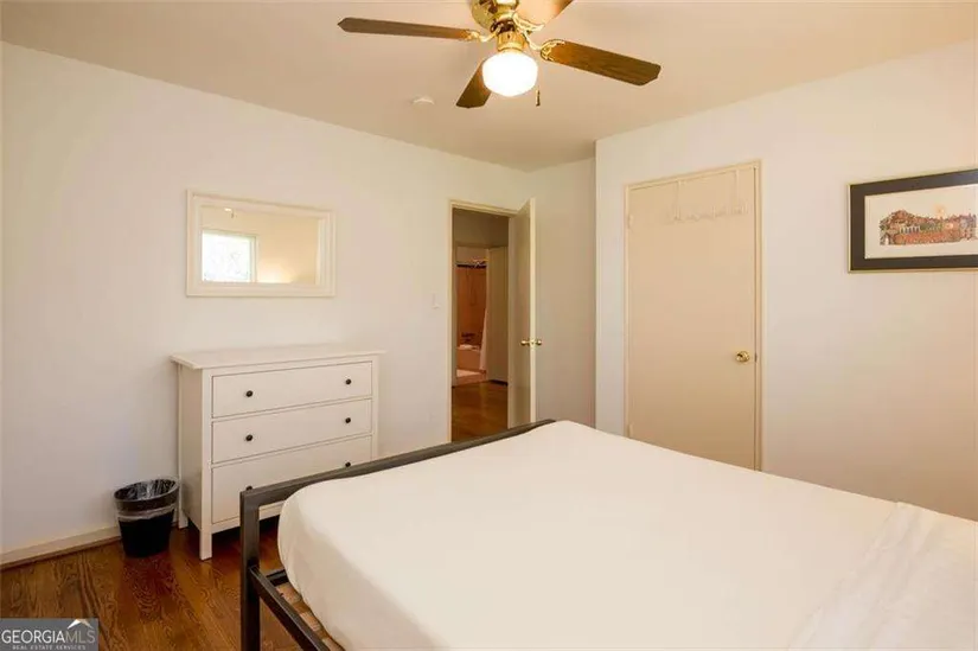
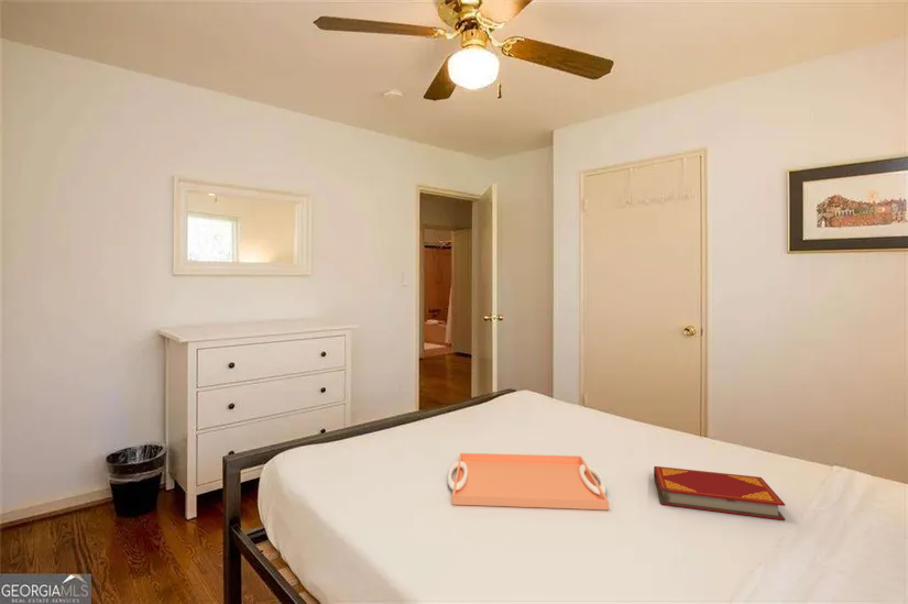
+ hardback book [653,465,786,521]
+ serving tray [447,452,610,510]
